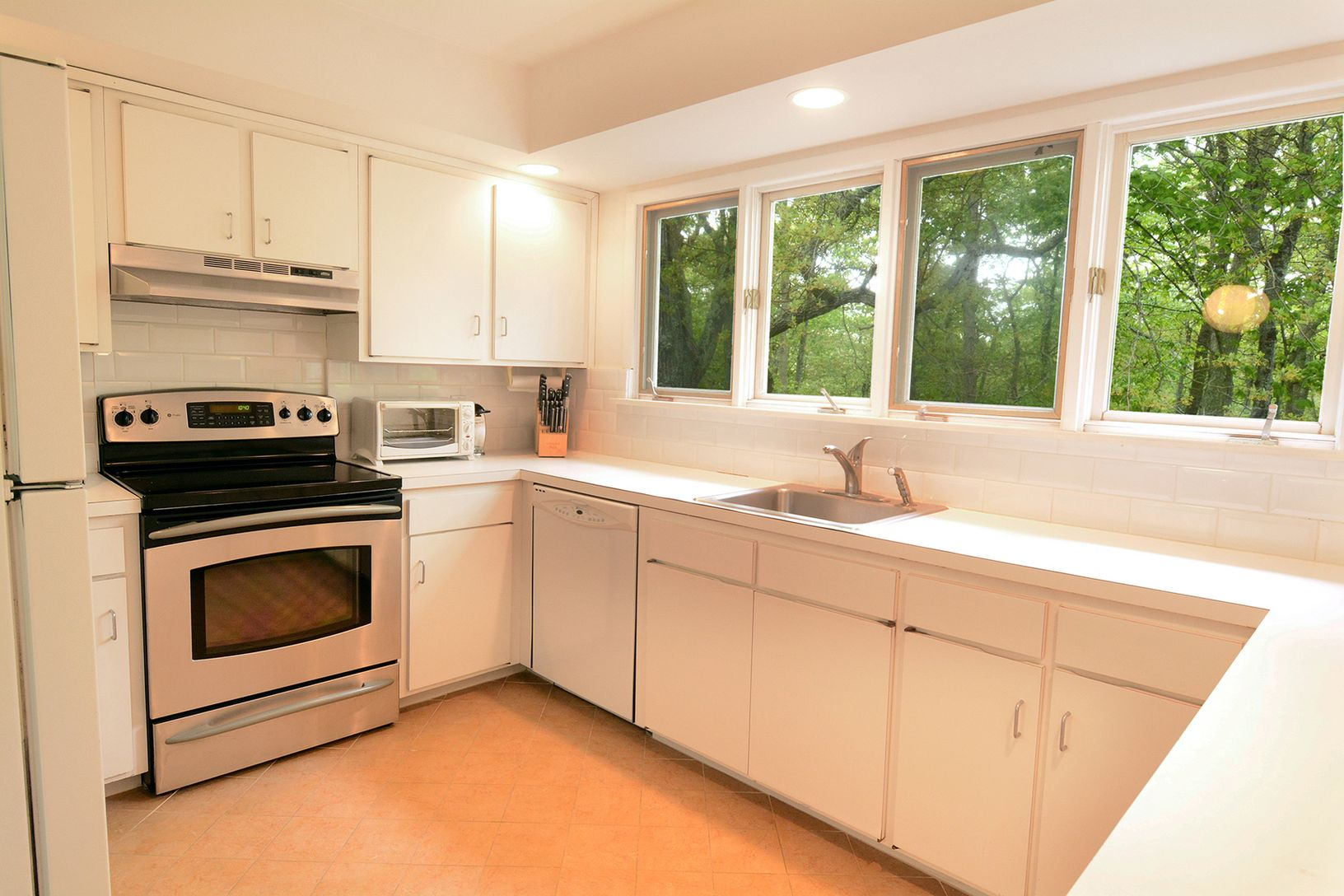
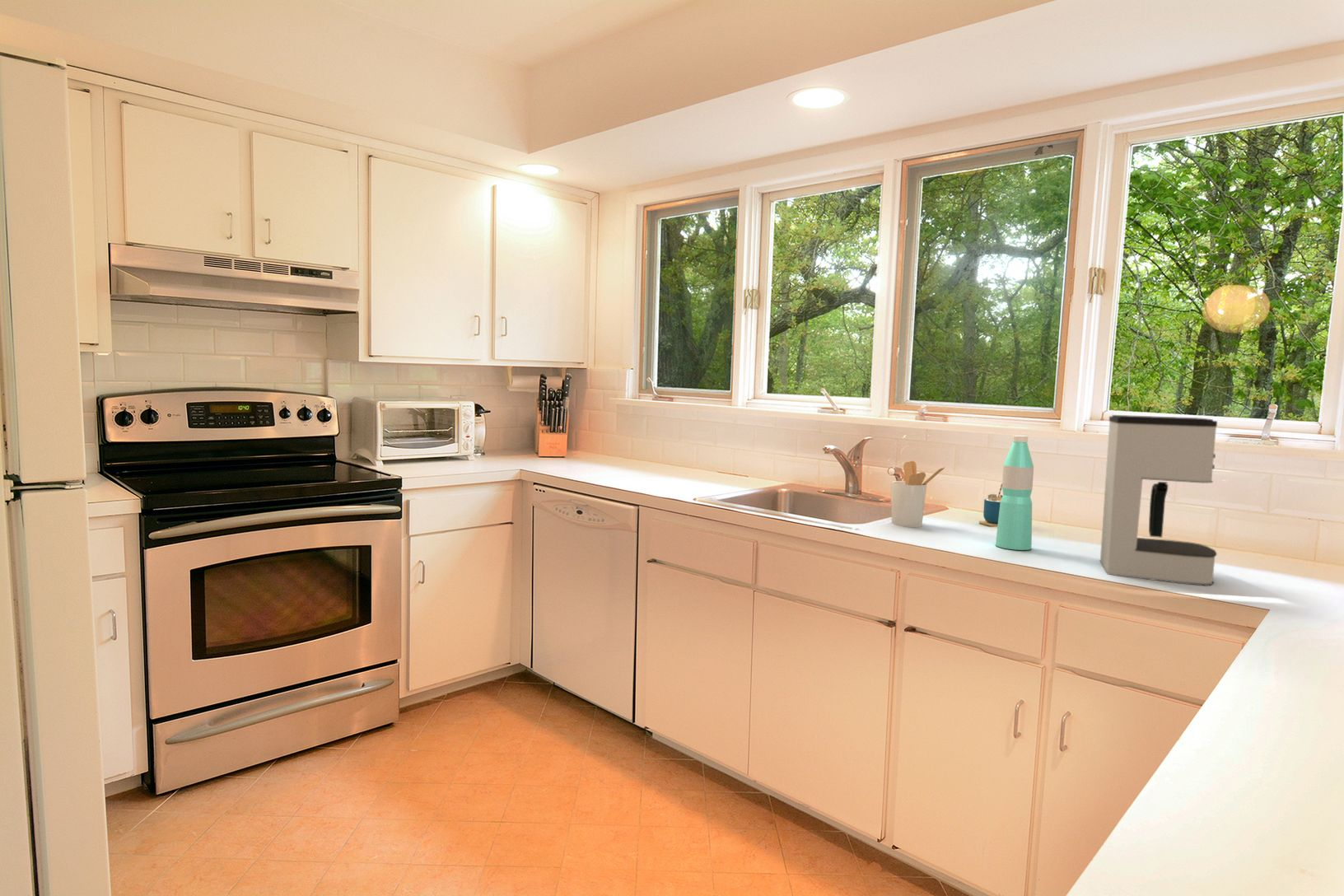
+ cup [978,483,1003,527]
+ coffee maker [1099,414,1218,586]
+ utensil holder [890,460,946,528]
+ water bottle [995,435,1034,551]
